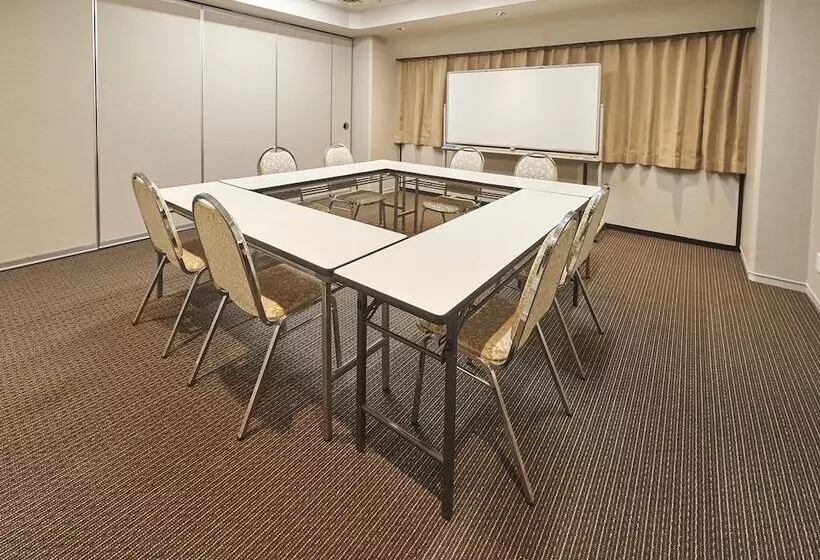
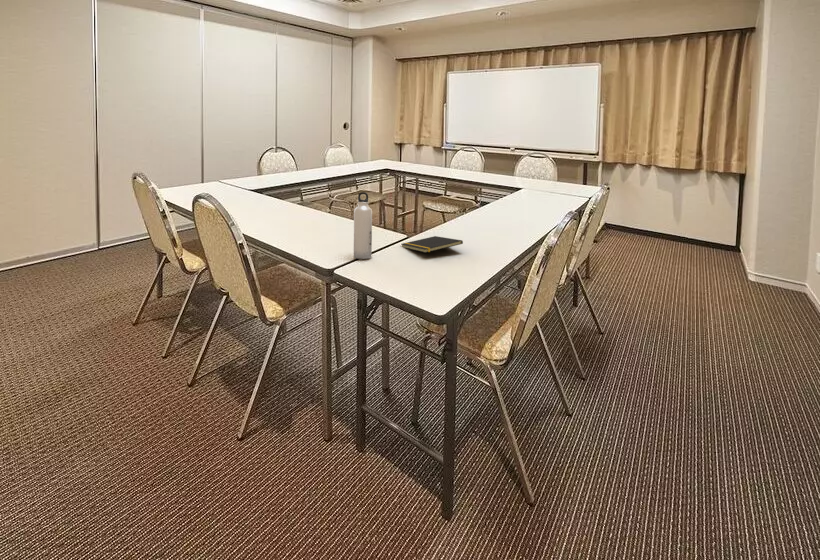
+ water bottle [353,191,373,260]
+ notepad [401,235,464,254]
